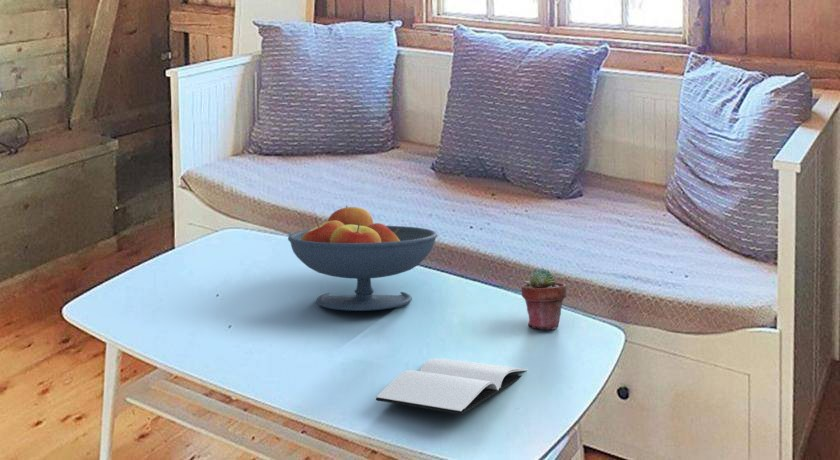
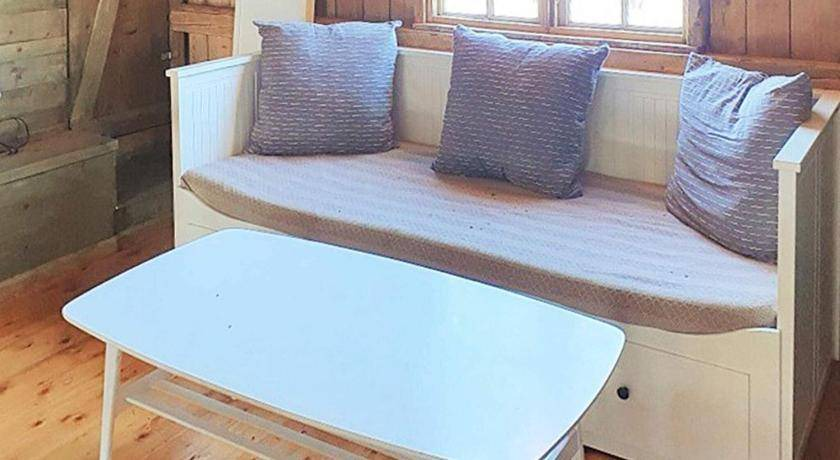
- book [375,357,529,416]
- fruit bowl [287,205,439,312]
- potted succulent [520,267,567,330]
